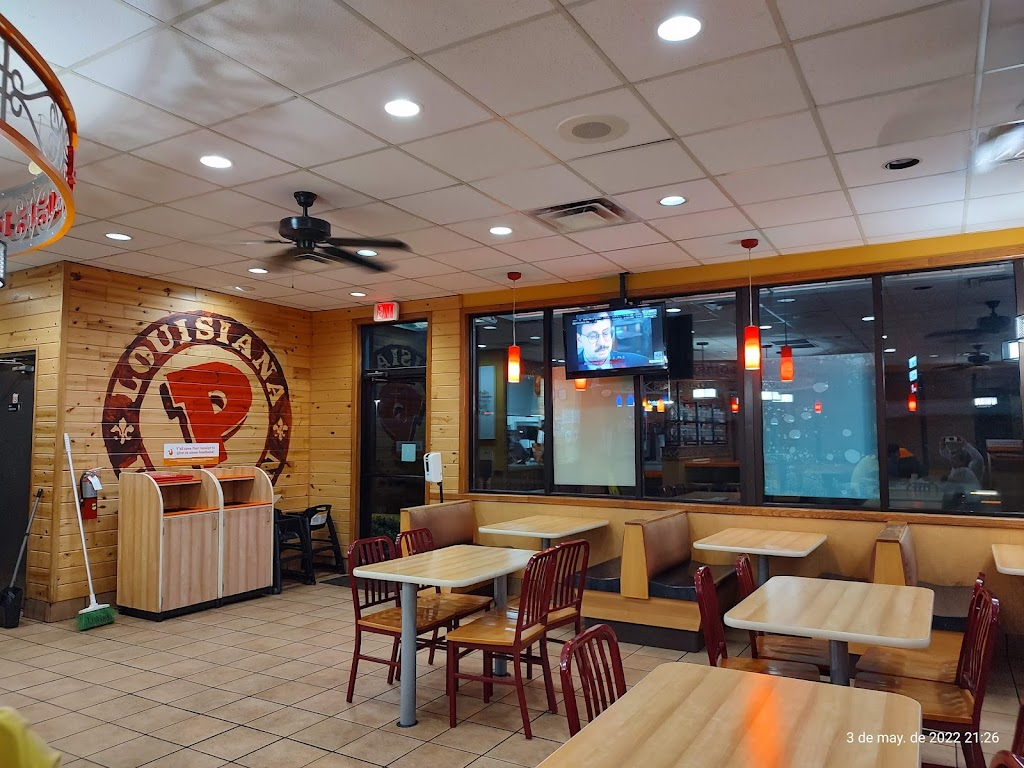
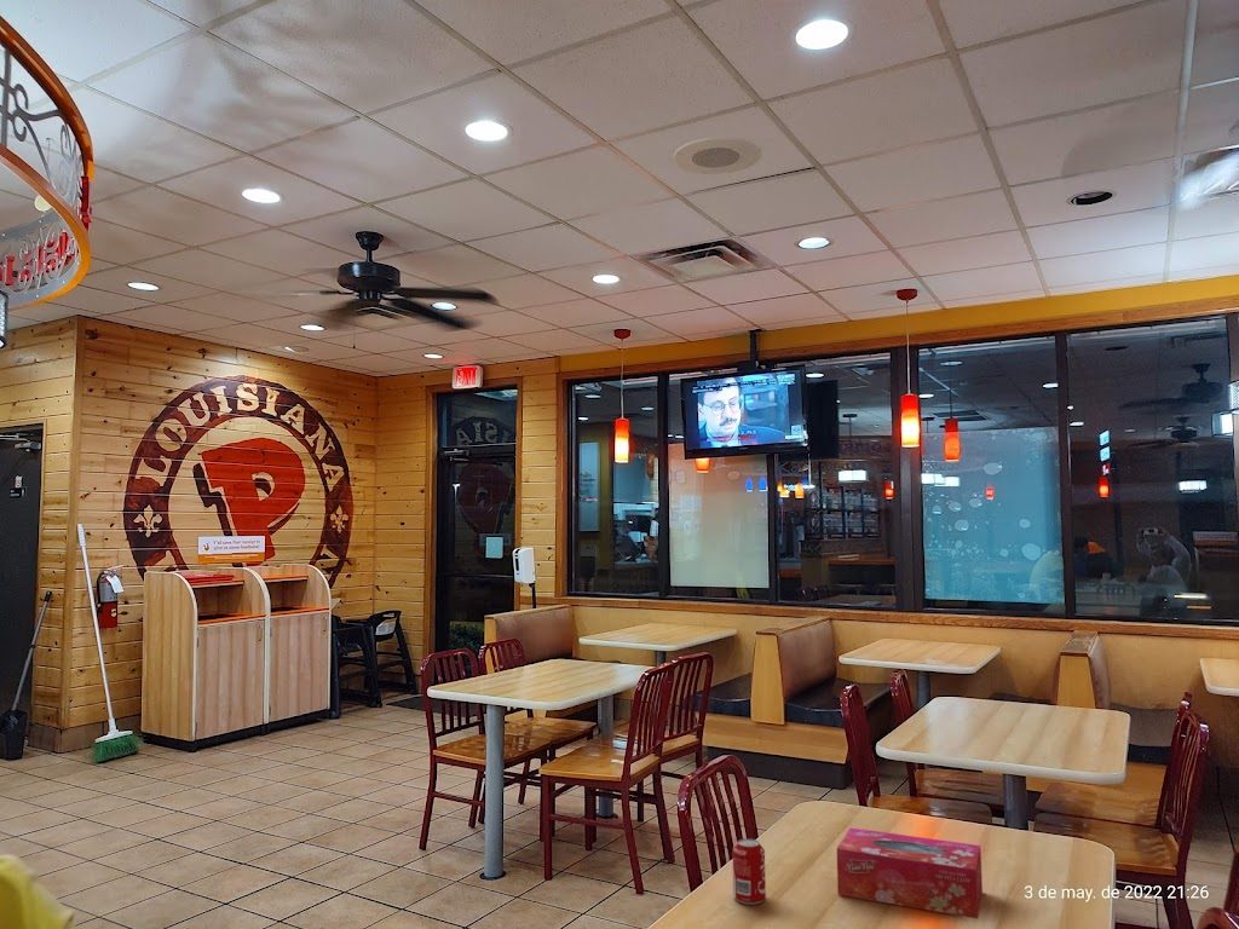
+ beverage can [731,837,767,905]
+ tissue box [836,826,984,919]
